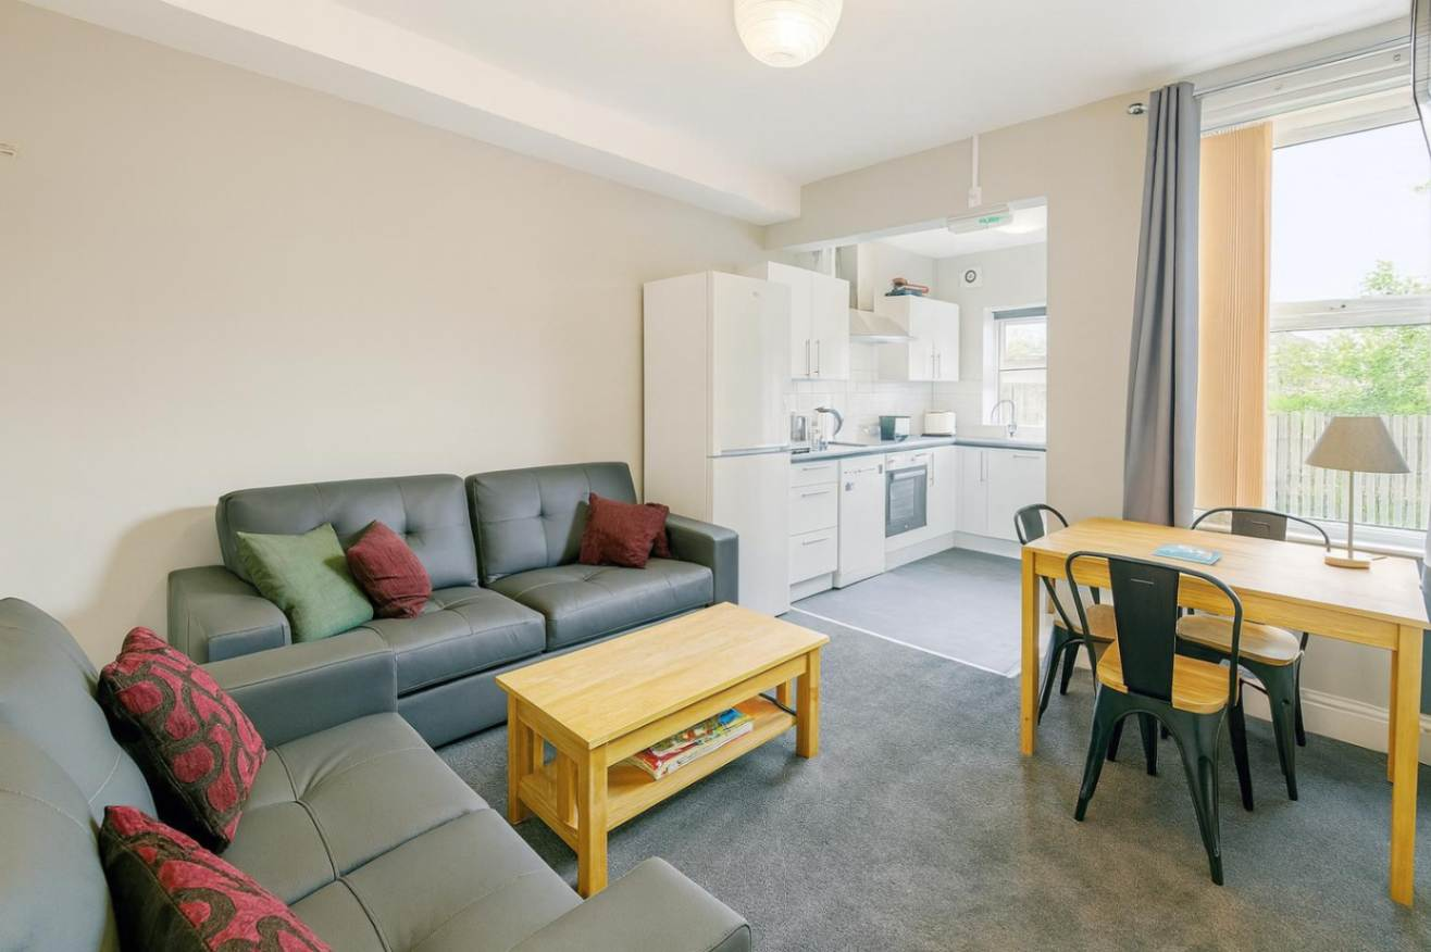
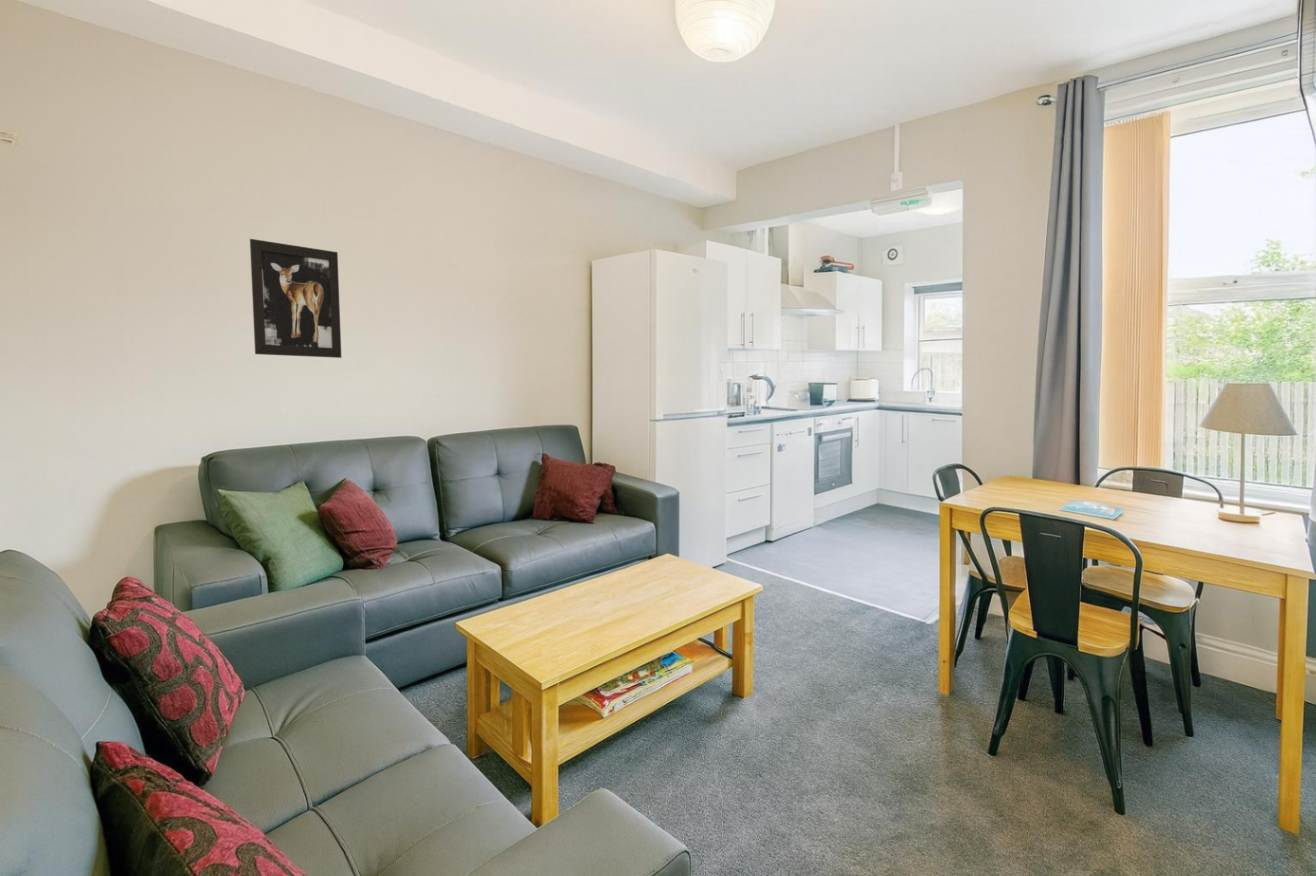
+ wall art [249,238,342,359]
